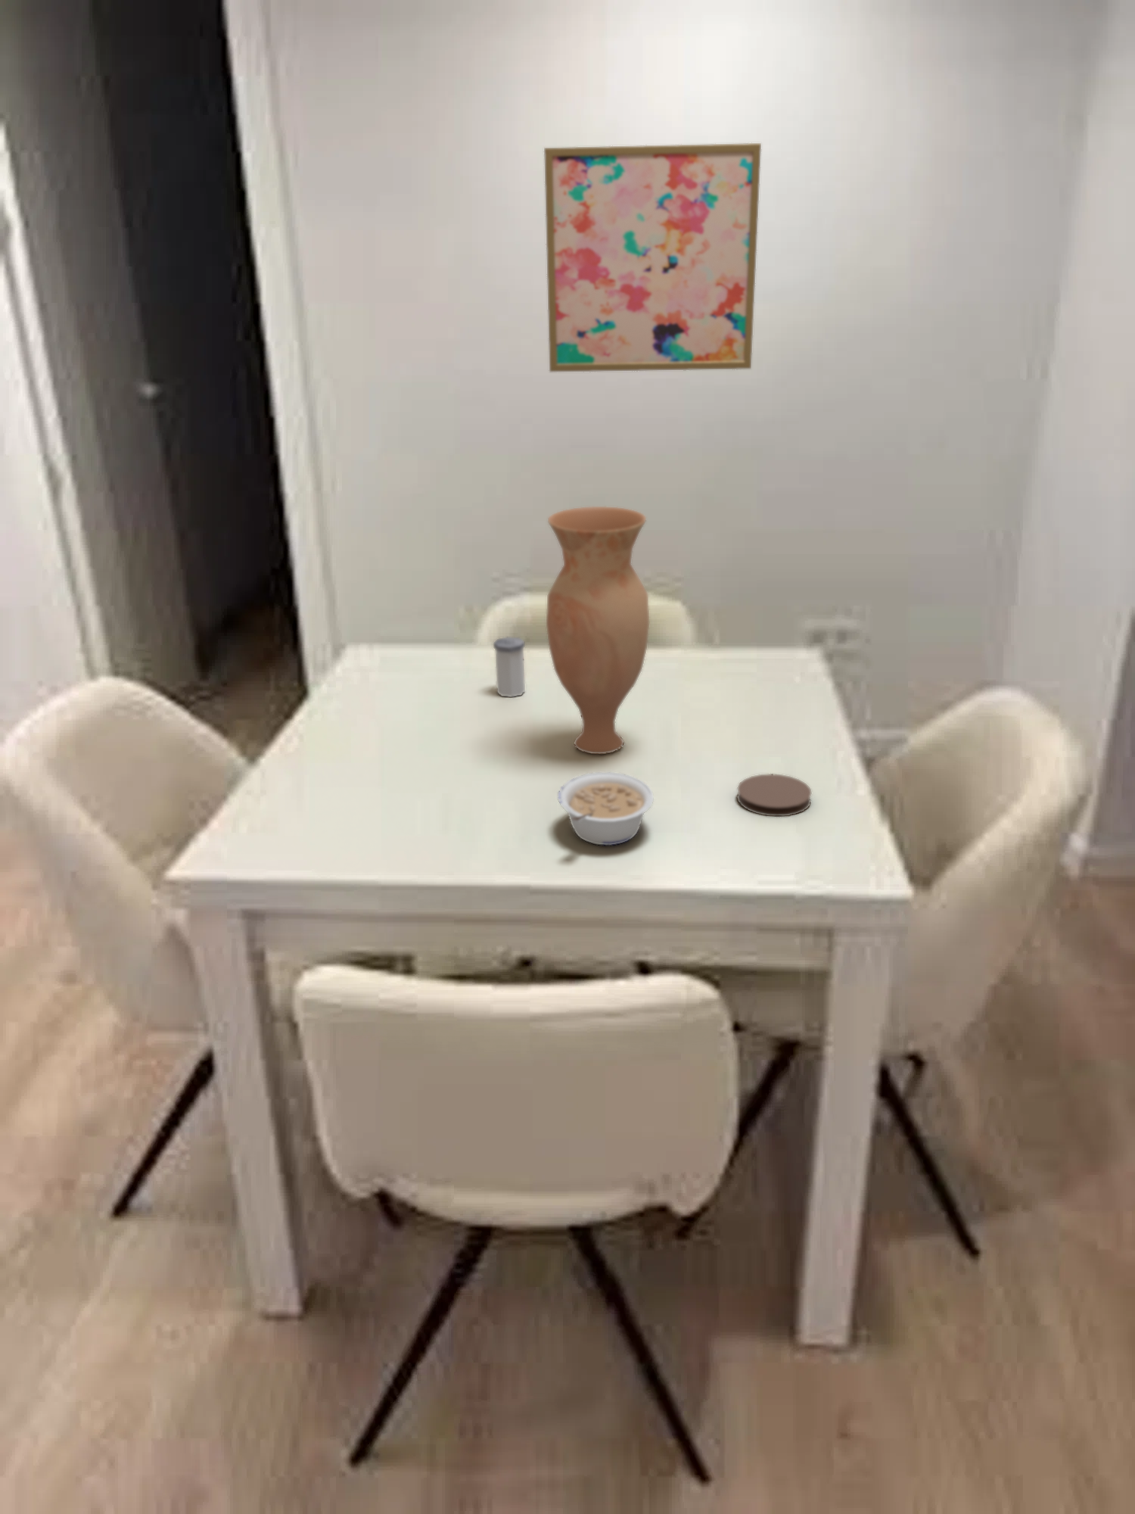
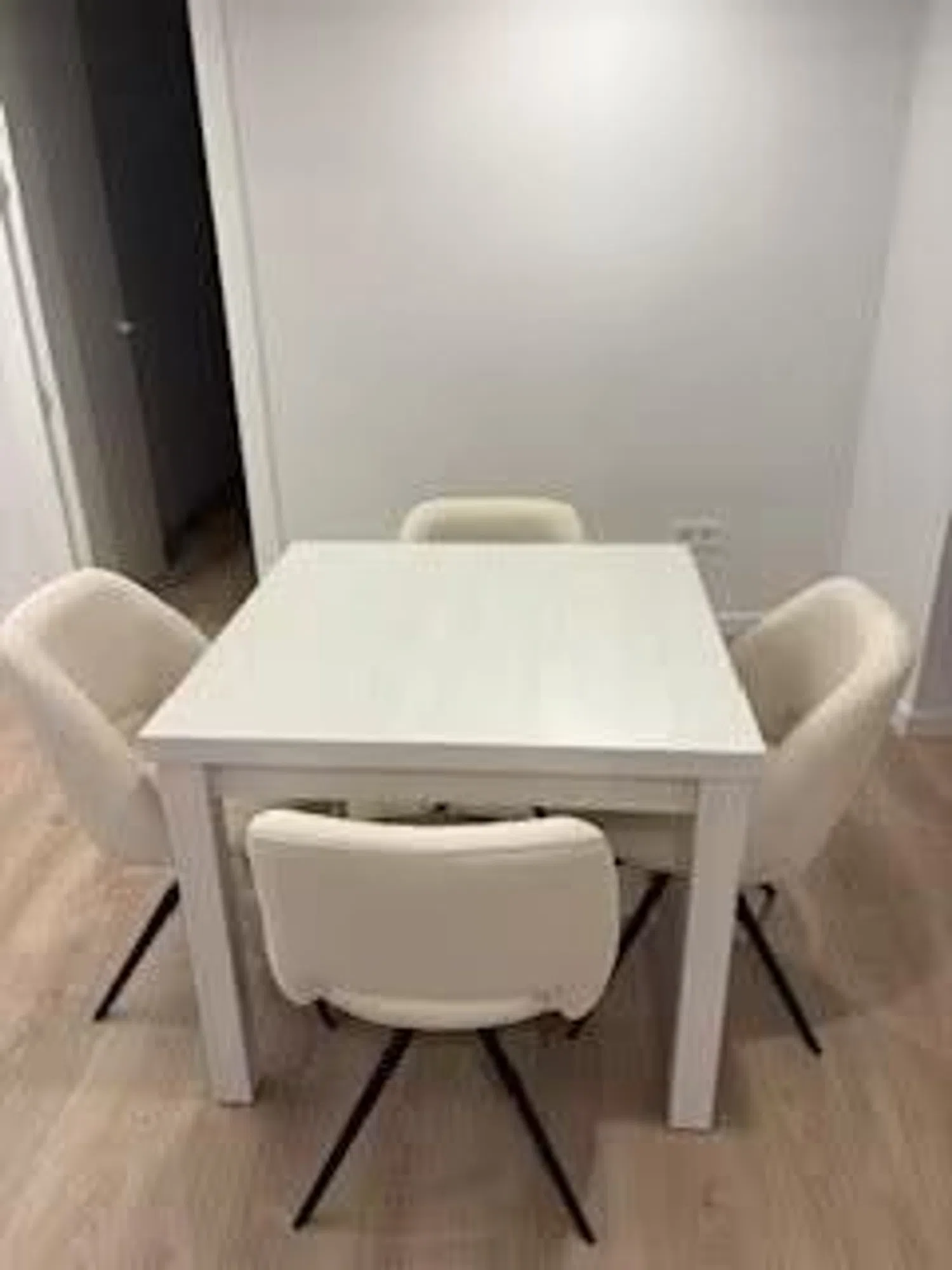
- vase [546,505,650,755]
- legume [558,771,655,846]
- salt shaker [492,635,526,697]
- coaster [737,772,813,818]
- wall art [544,142,762,372]
